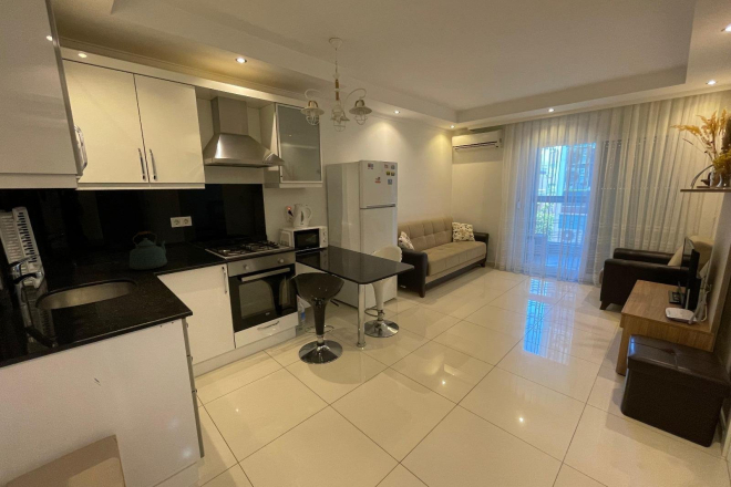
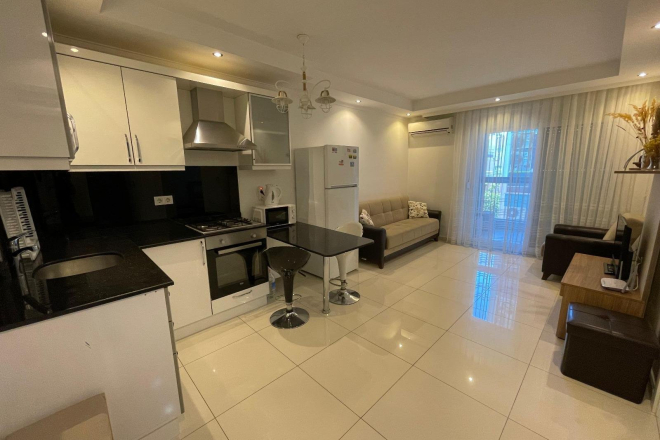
- kettle [128,229,168,271]
